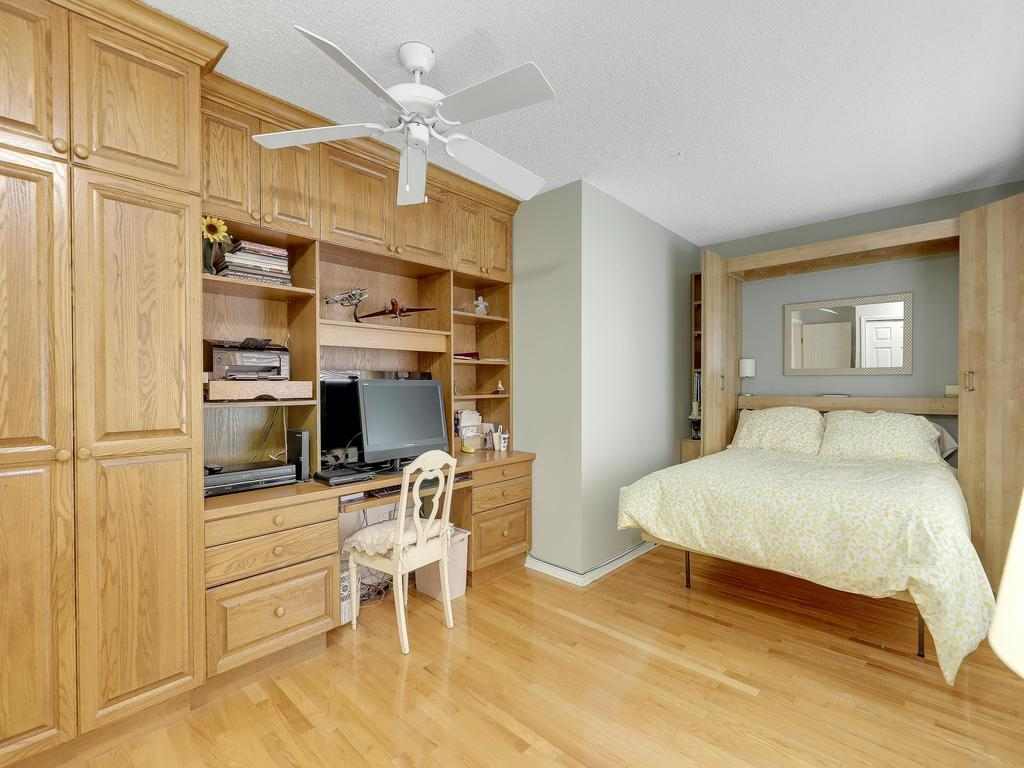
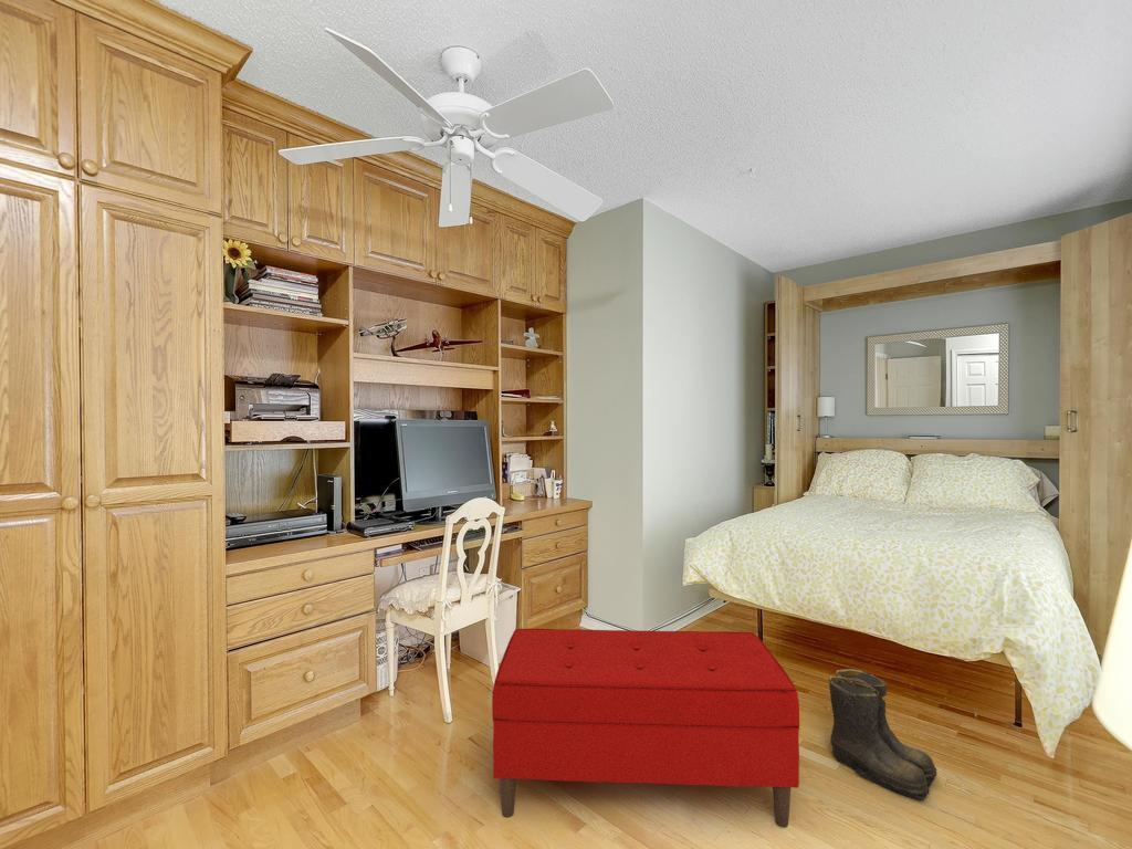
+ boots [828,668,937,801]
+ bench [491,628,800,829]
